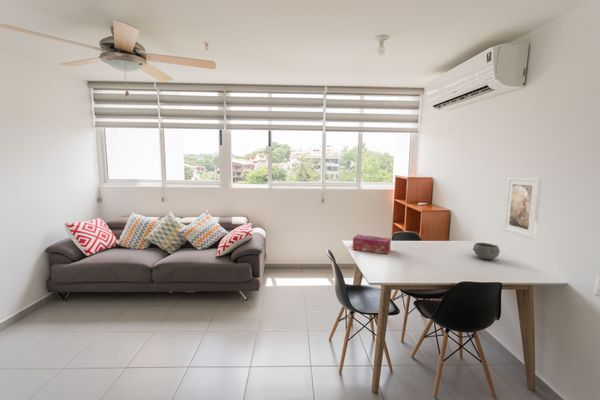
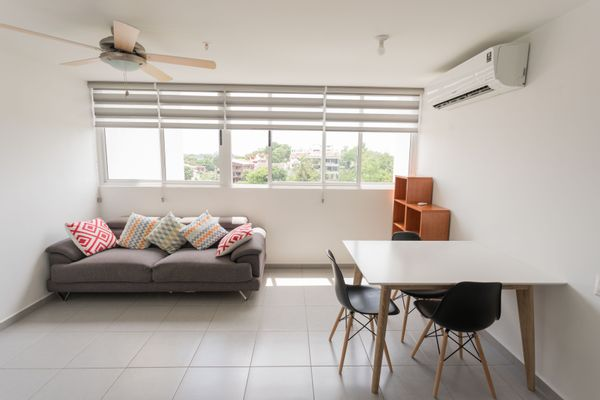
- bowl [472,242,501,261]
- tissue box [352,234,392,255]
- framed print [502,176,543,240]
